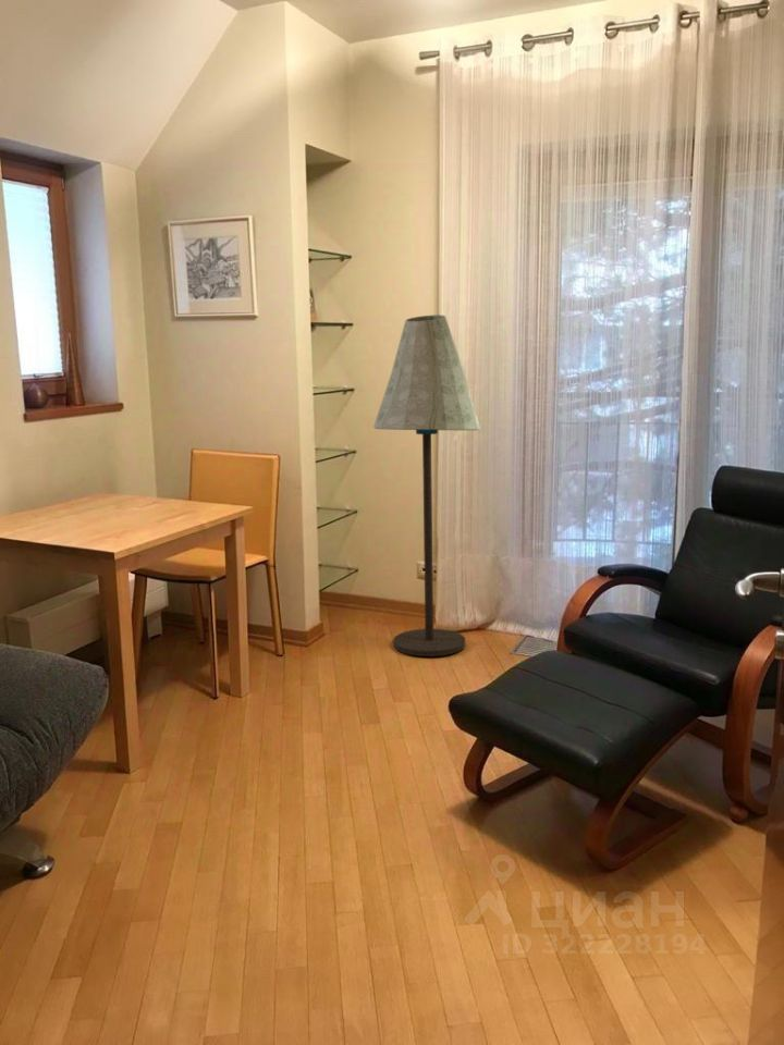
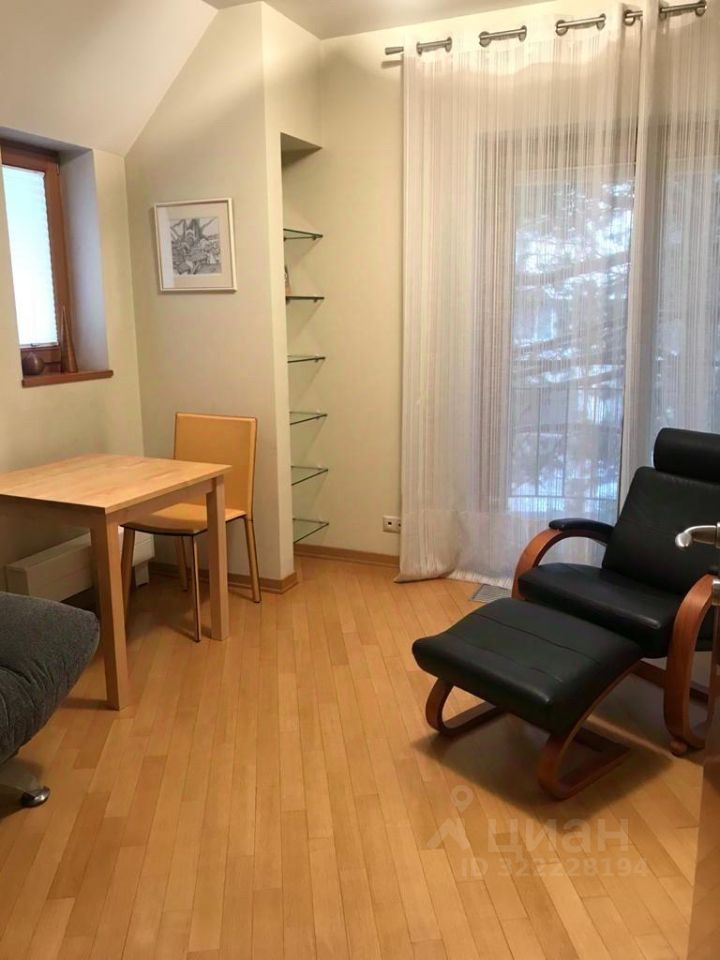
- floor lamp [372,314,481,657]
